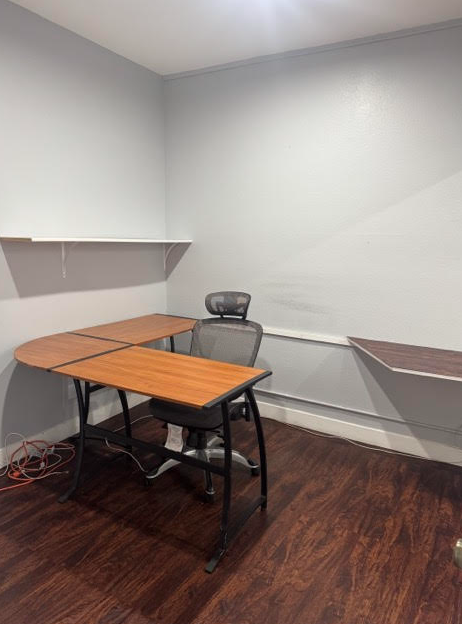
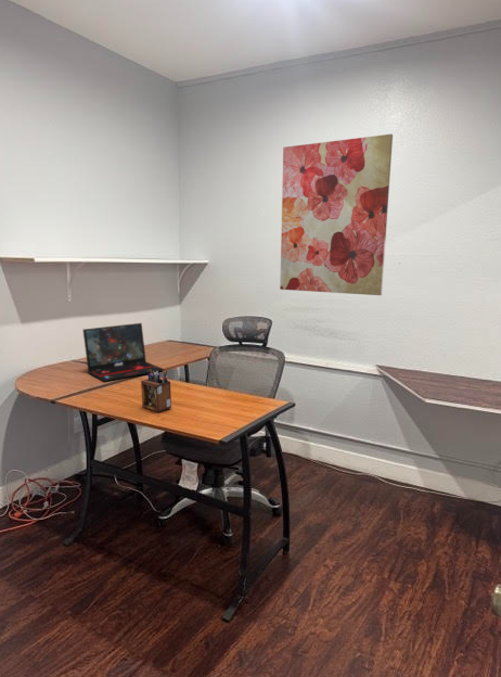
+ laptop [82,322,165,383]
+ desk organizer [140,370,172,413]
+ wall art [279,132,394,296]
